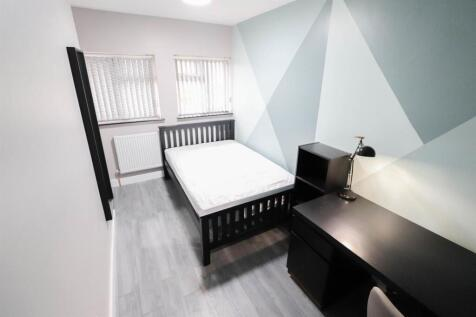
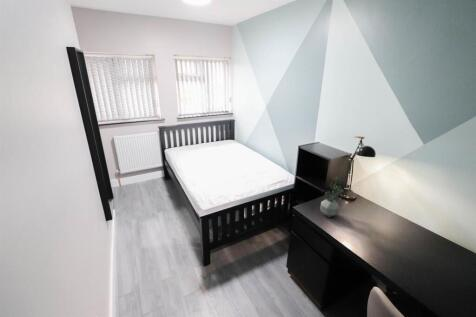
+ potted plant [320,176,345,218]
